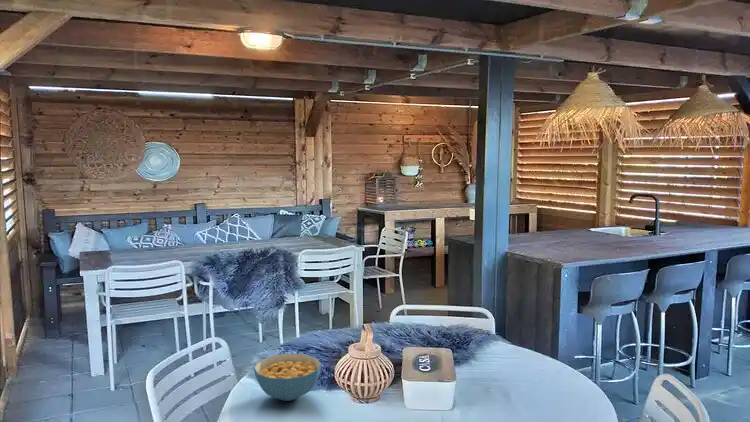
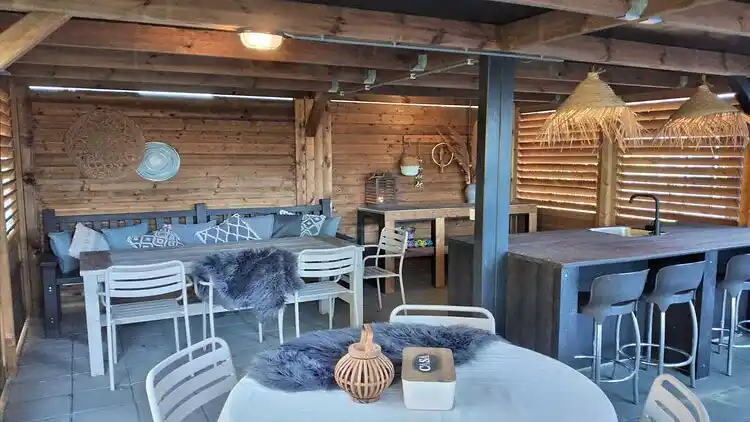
- cereal bowl [253,353,322,402]
